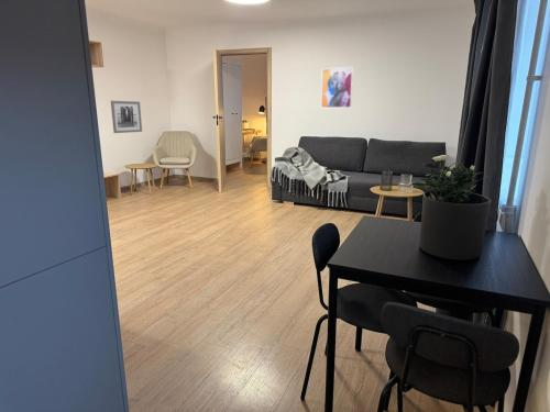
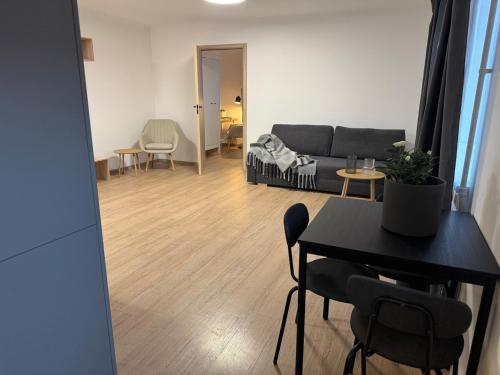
- wall art [110,100,143,134]
- wall art [320,66,354,109]
